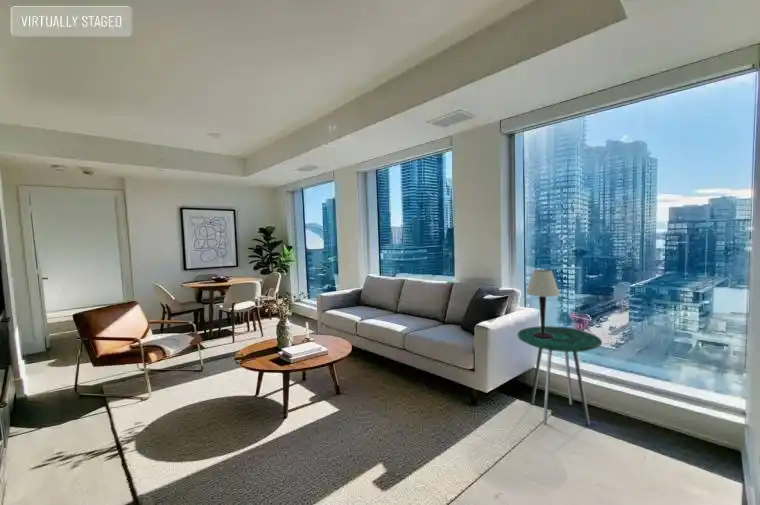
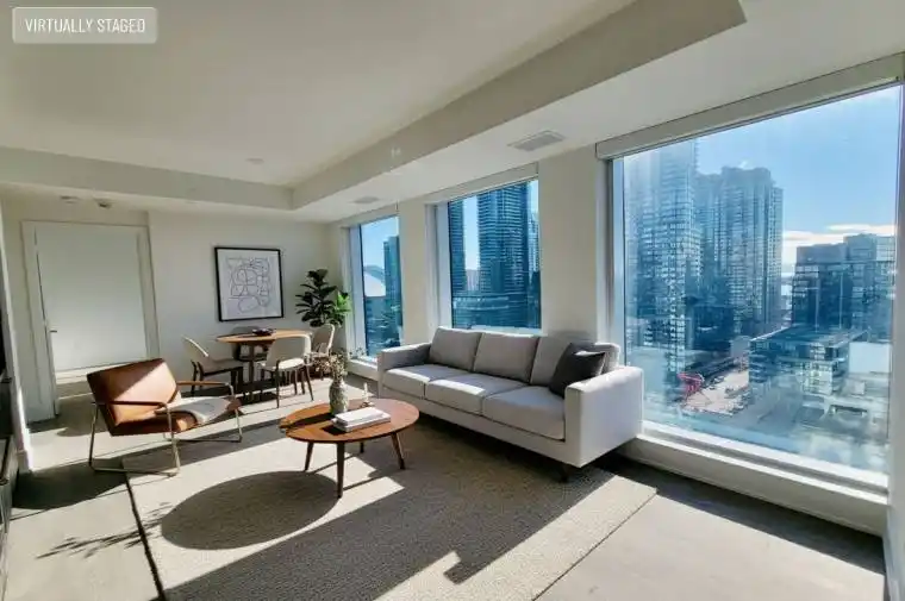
- side table [516,325,603,426]
- table lamp [525,269,561,339]
